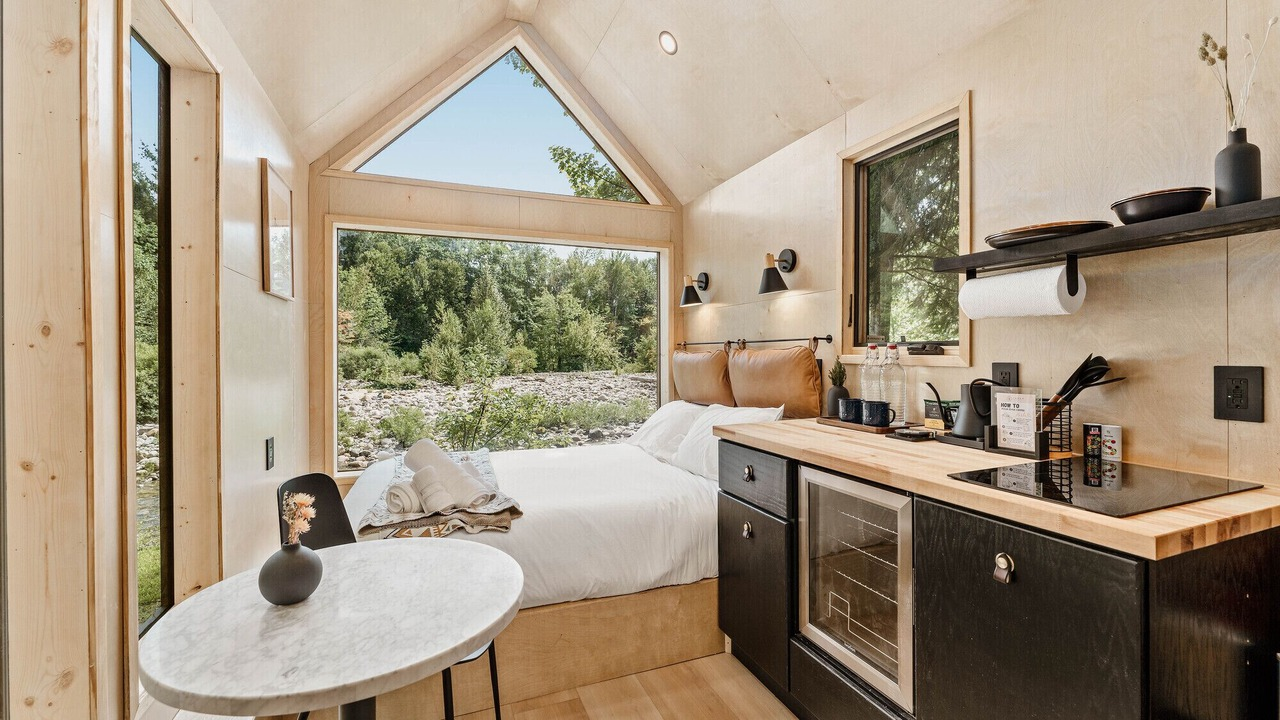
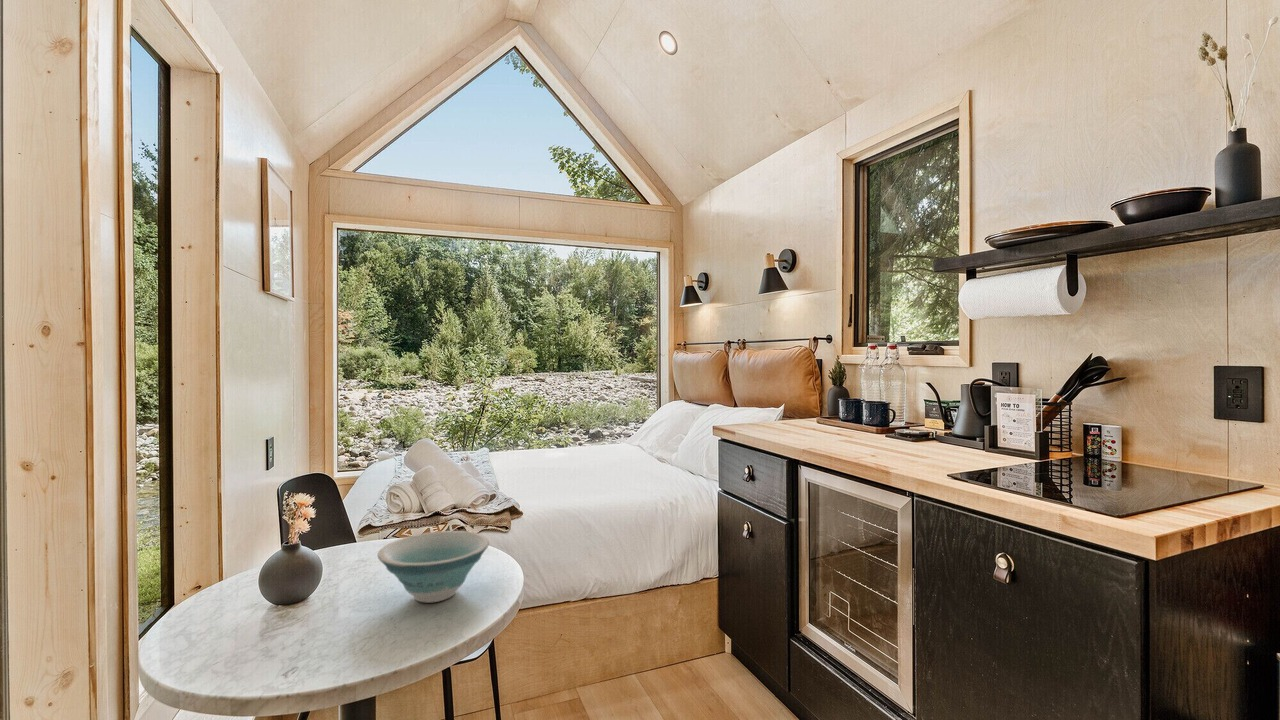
+ bowl [377,530,490,604]
